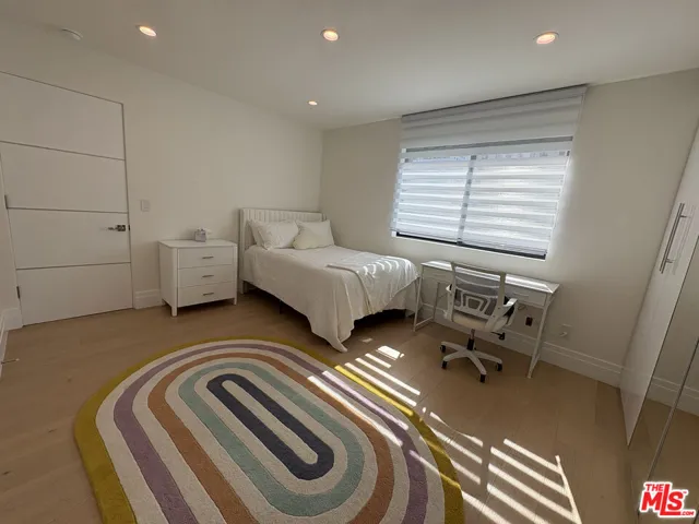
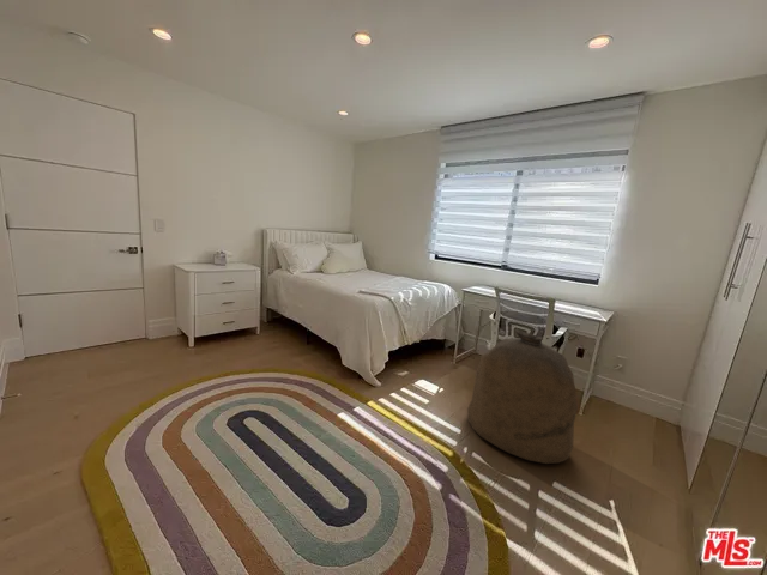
+ bag [466,328,579,465]
